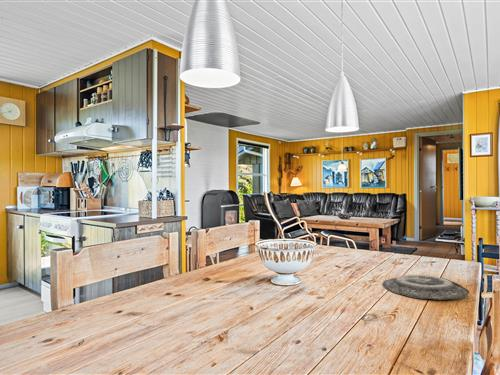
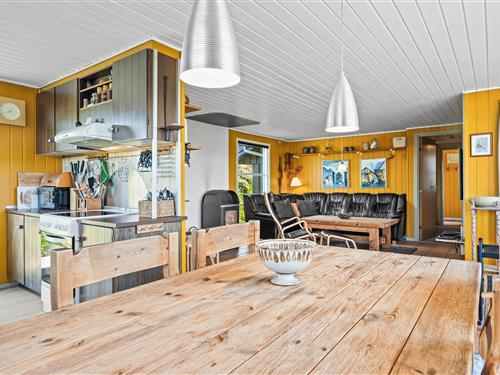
- plate [382,274,470,300]
